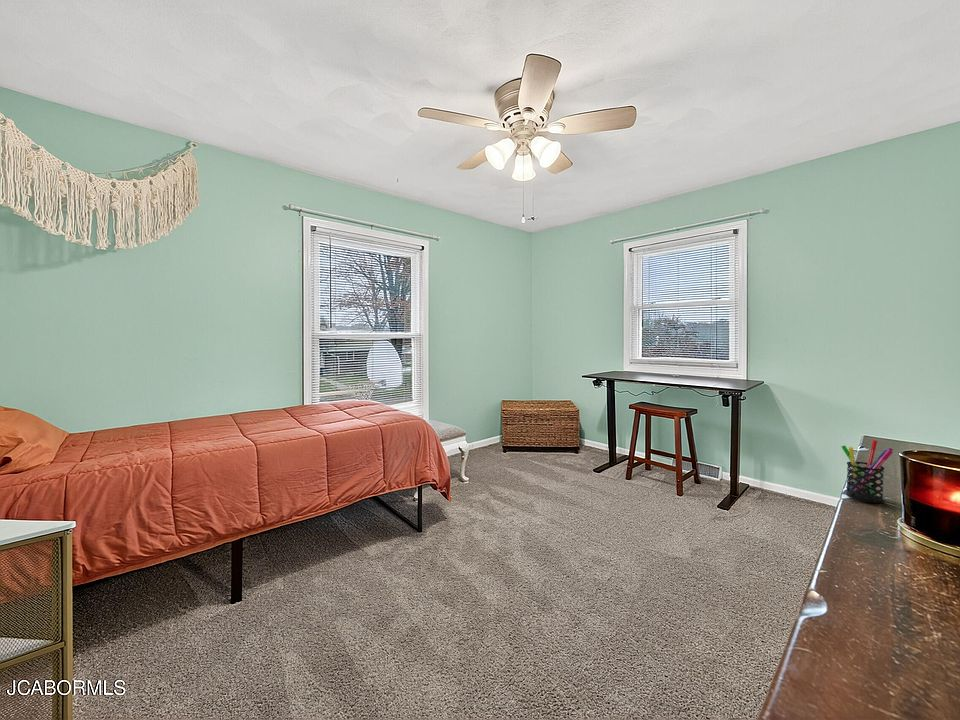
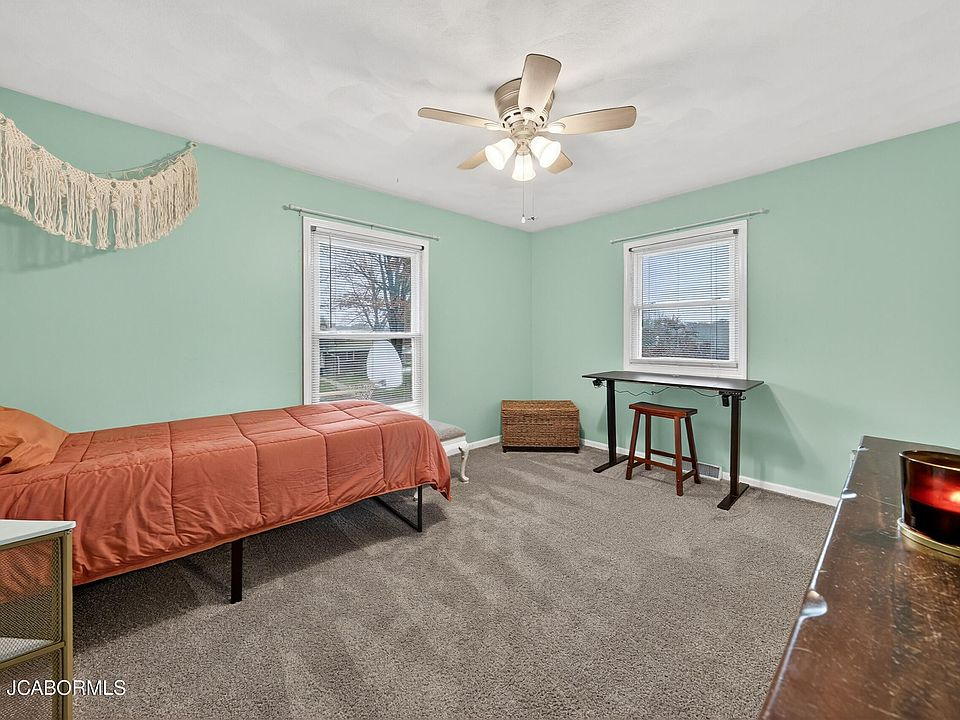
- pen holder [841,439,894,504]
